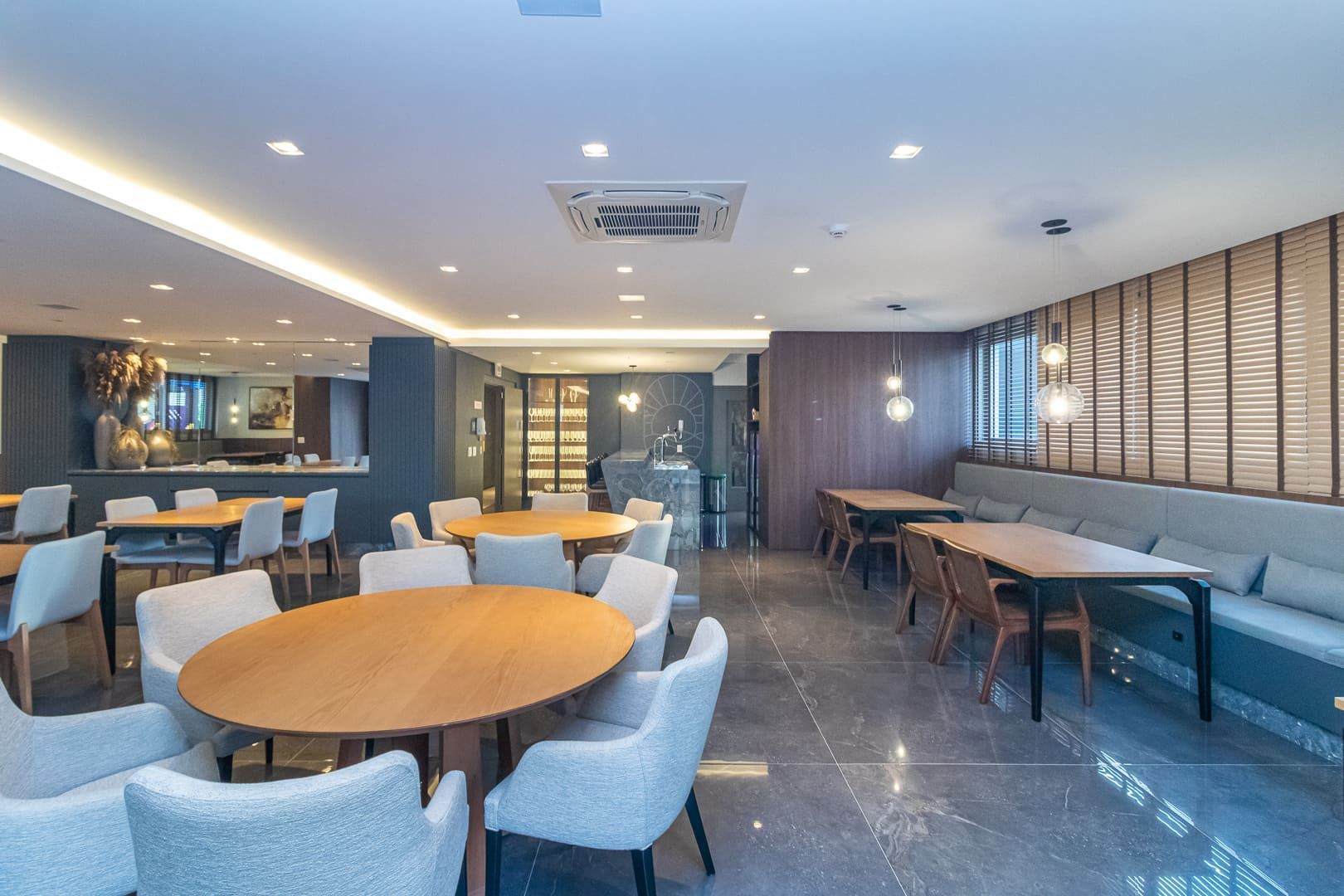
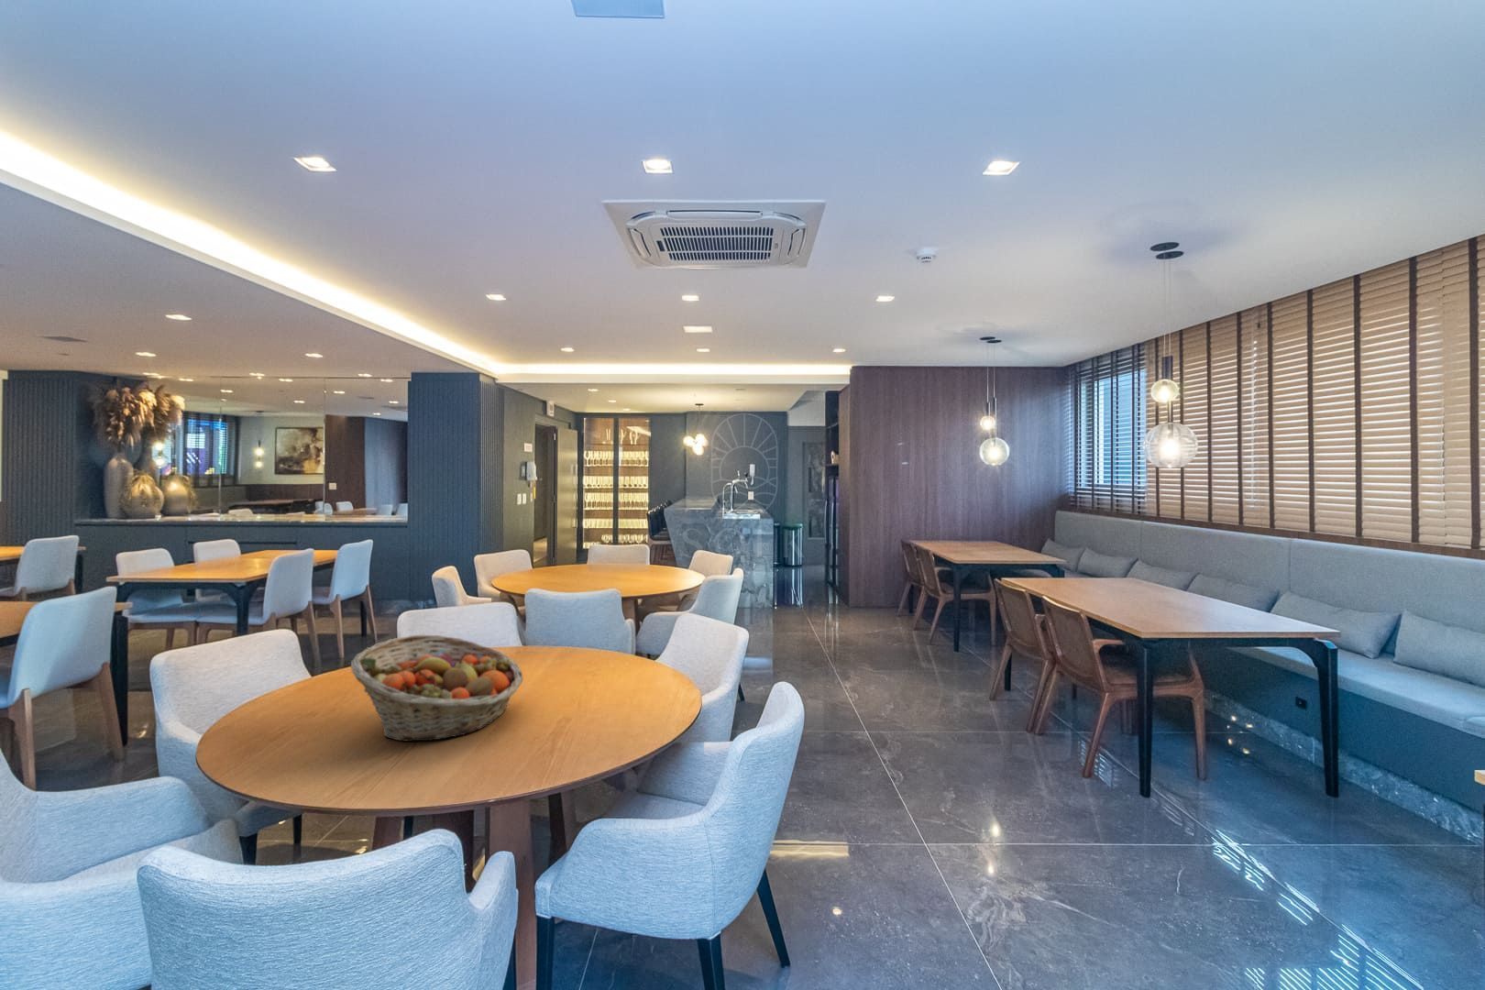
+ fruit basket [350,633,525,742]
